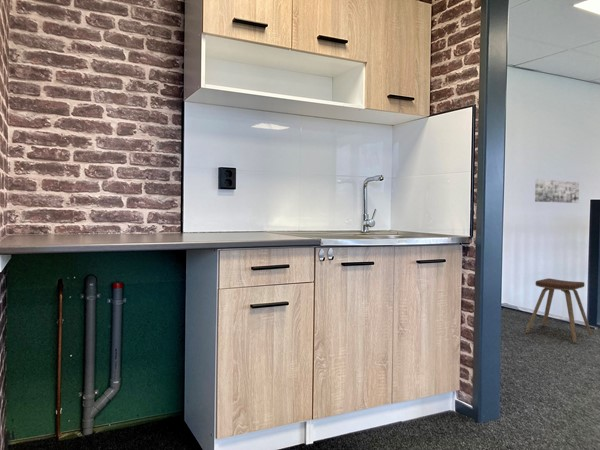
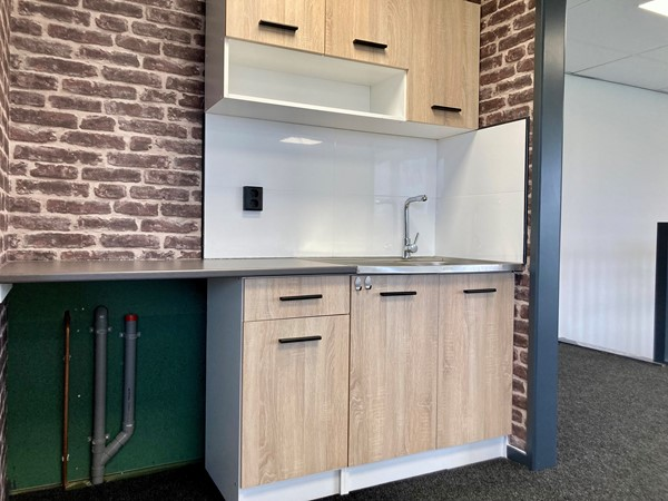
- wall art [534,178,580,204]
- music stool [525,277,593,344]
